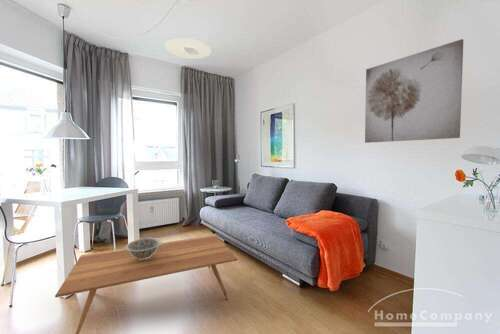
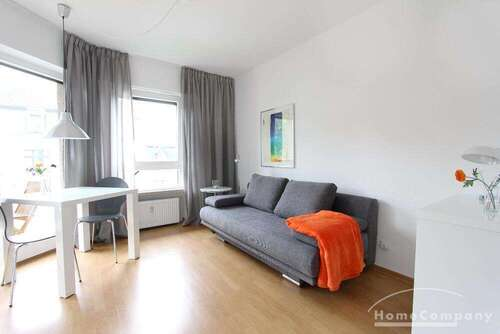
- decorative bowl [124,237,163,260]
- ceiling light [164,37,212,60]
- wall art [364,38,464,144]
- coffee table [54,234,239,334]
